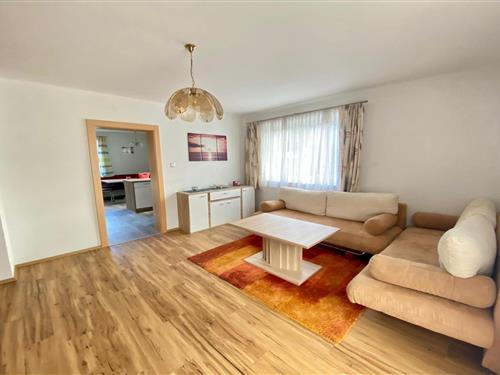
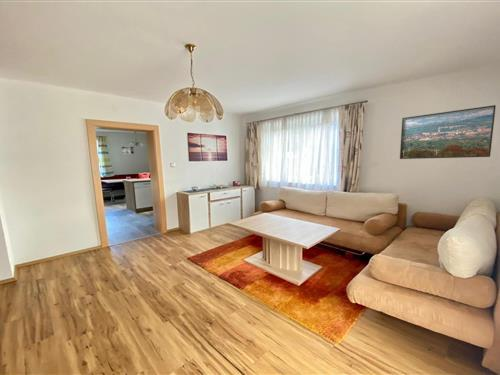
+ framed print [399,104,497,160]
